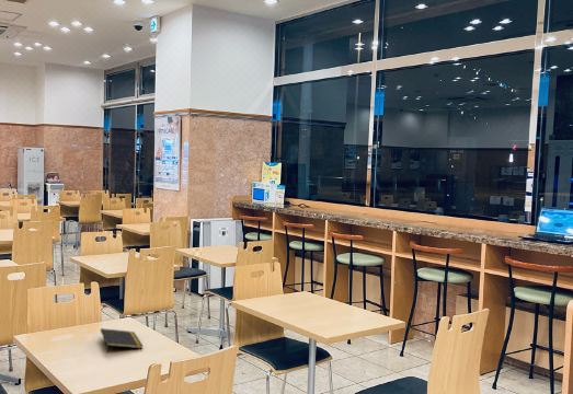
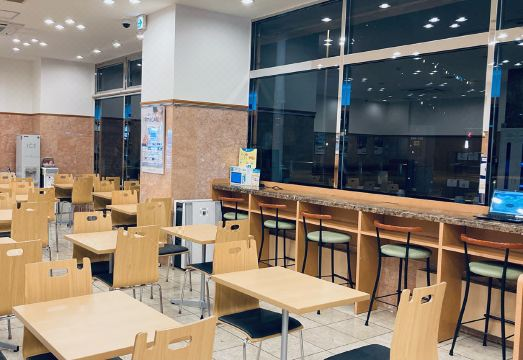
- notepad [100,327,144,354]
